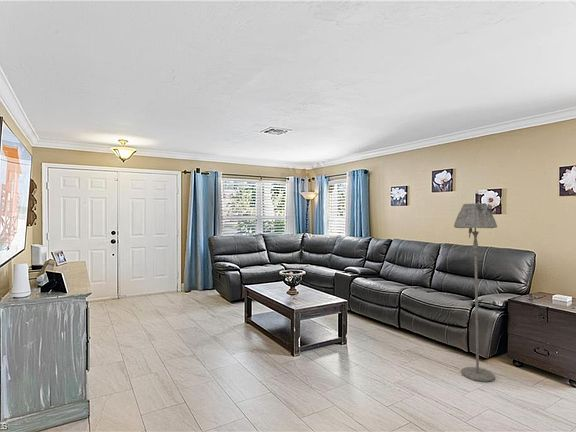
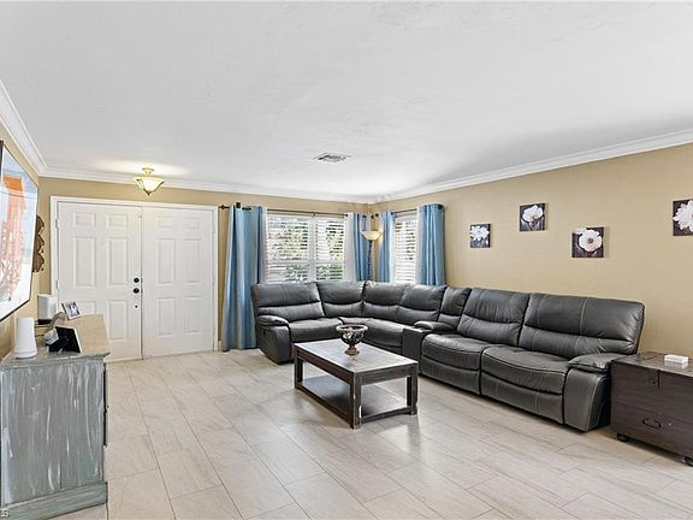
- floor lamp [453,202,498,383]
